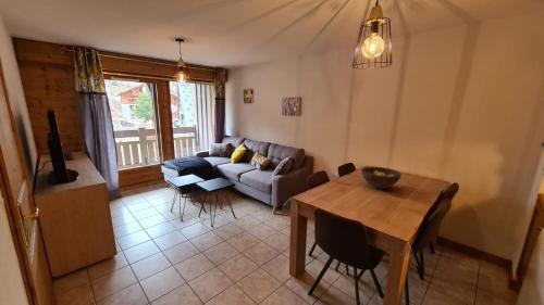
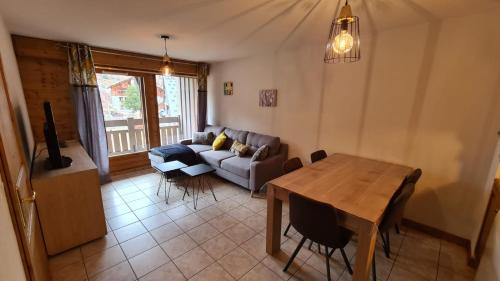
- fruit bowl [360,166,403,190]
